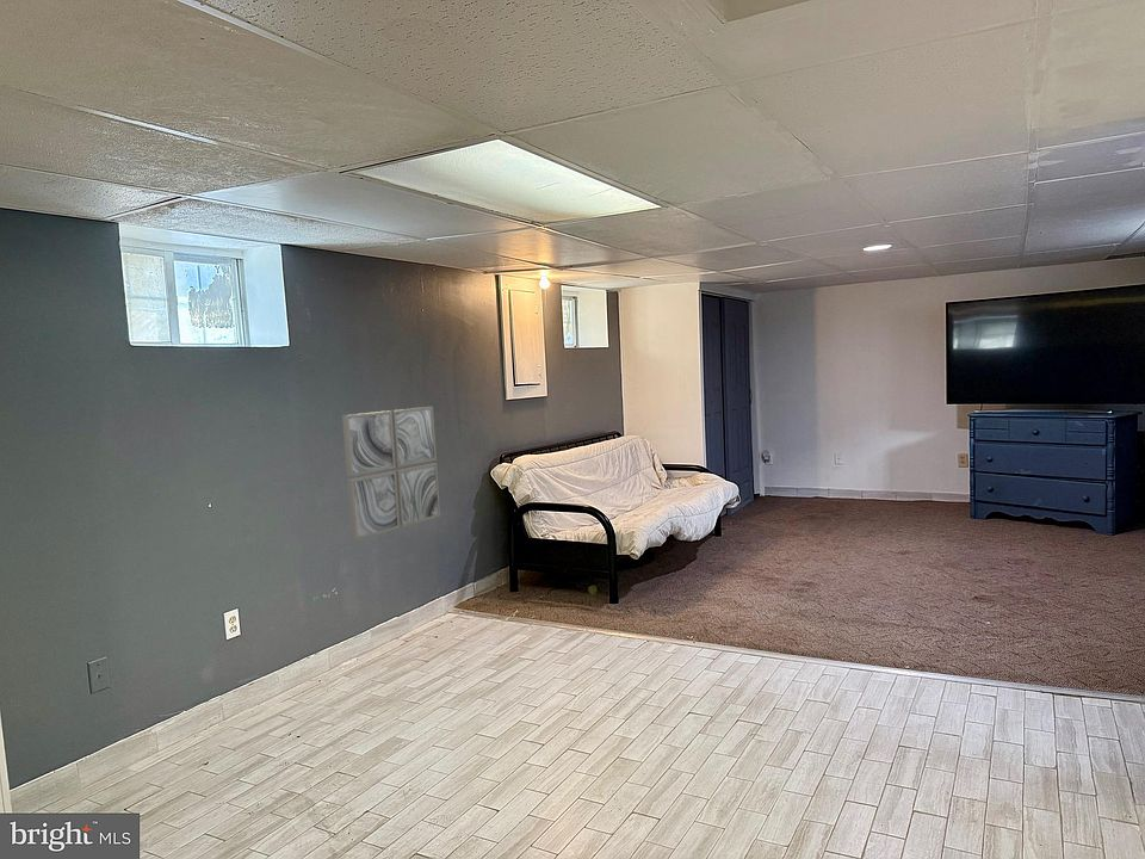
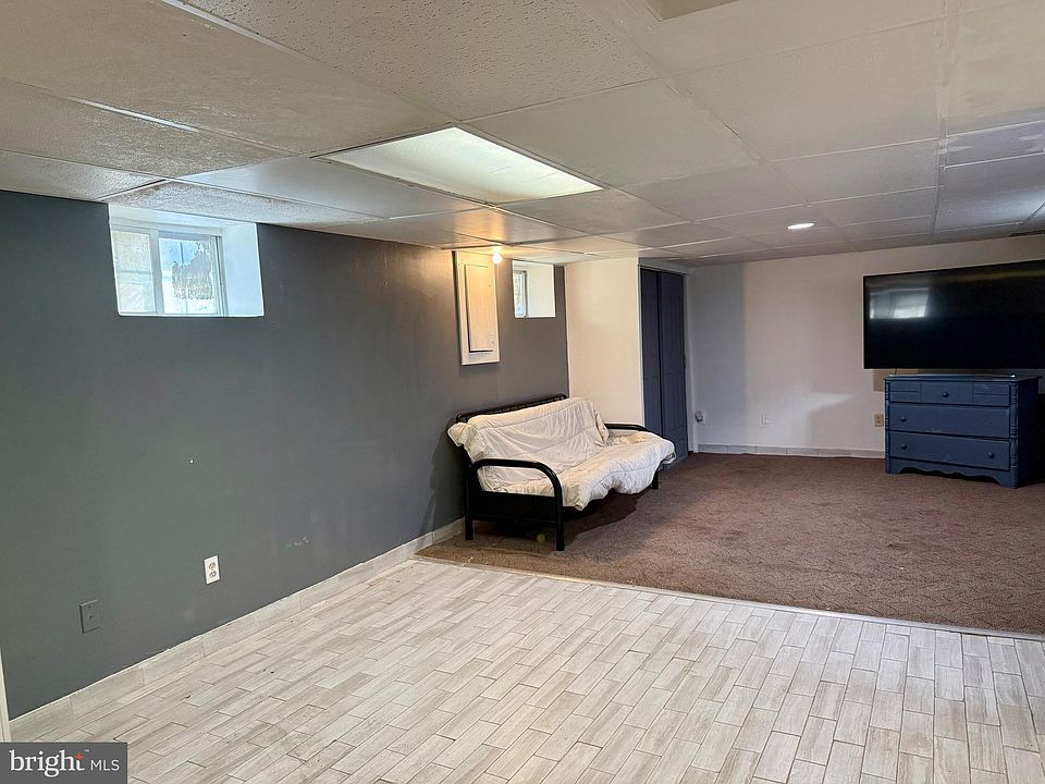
- wall art [341,406,441,542]
